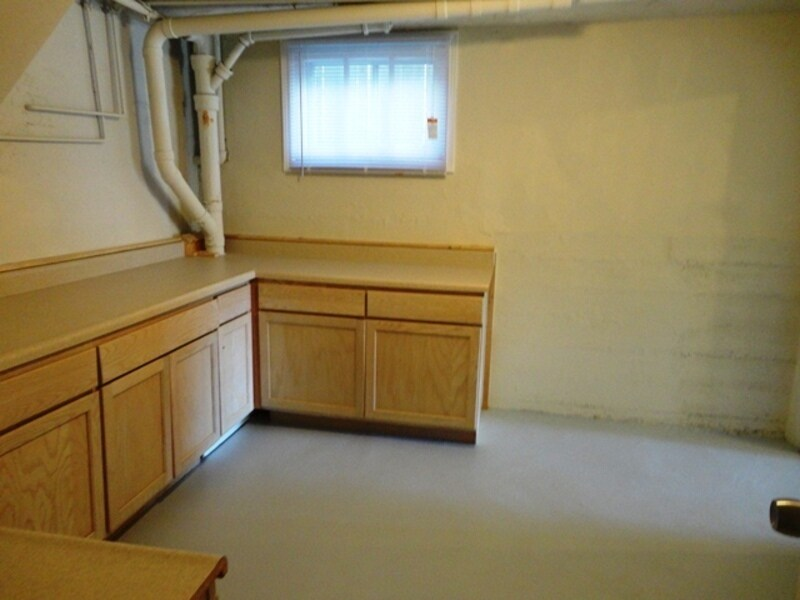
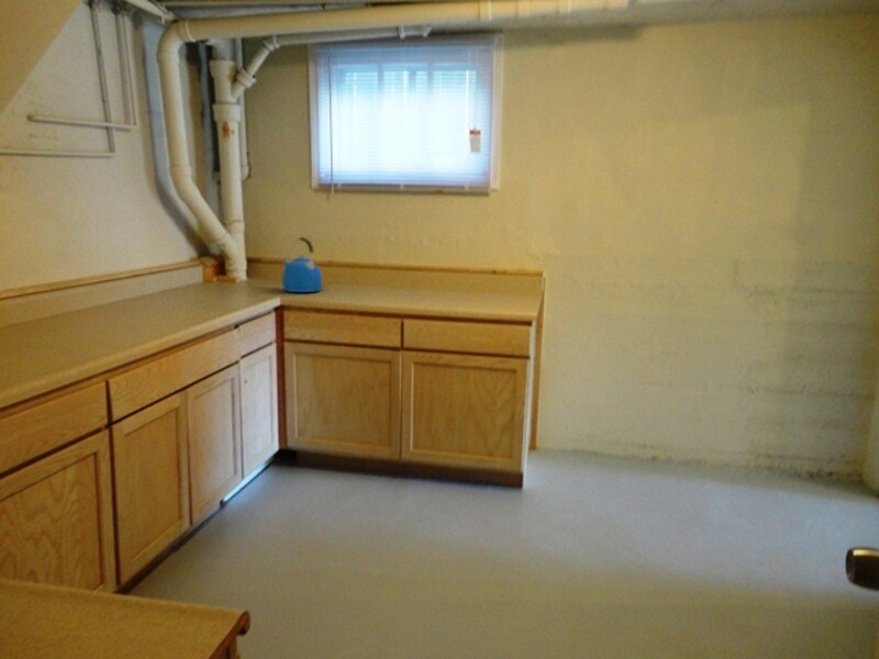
+ kettle [281,236,323,293]
